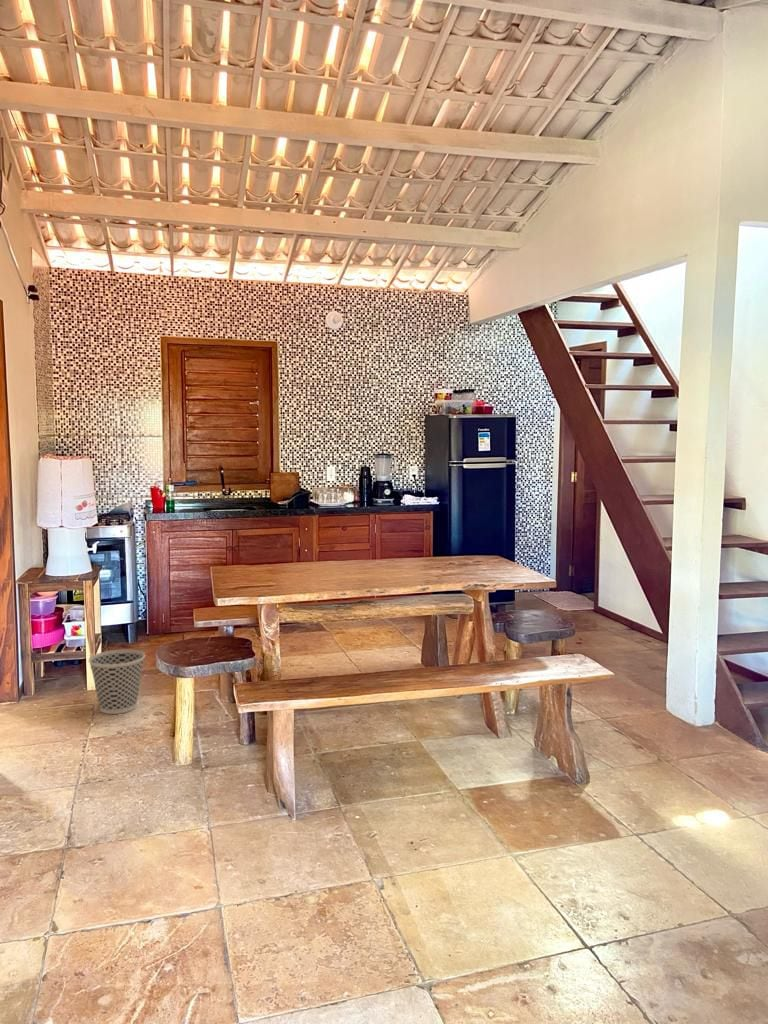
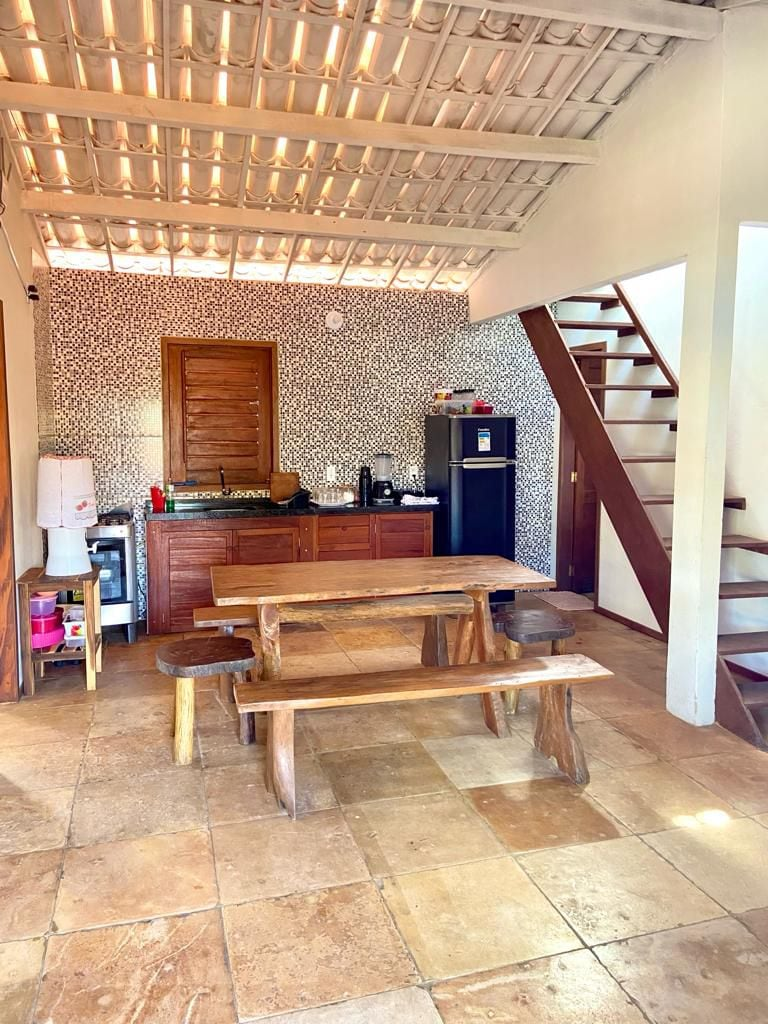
- wastebasket [88,649,146,715]
